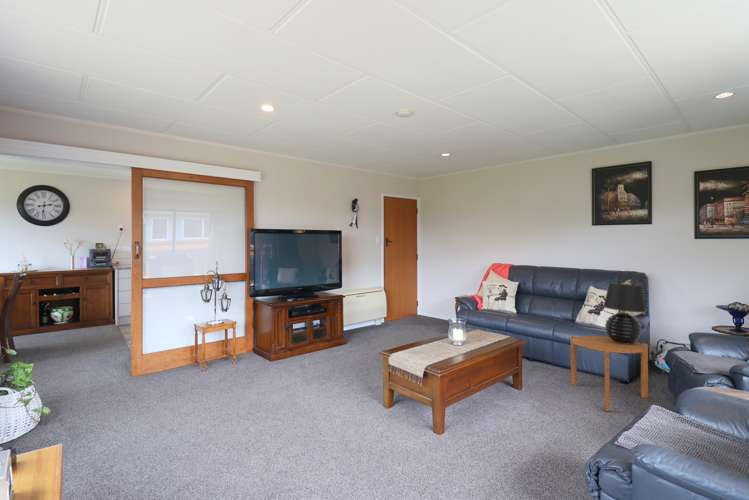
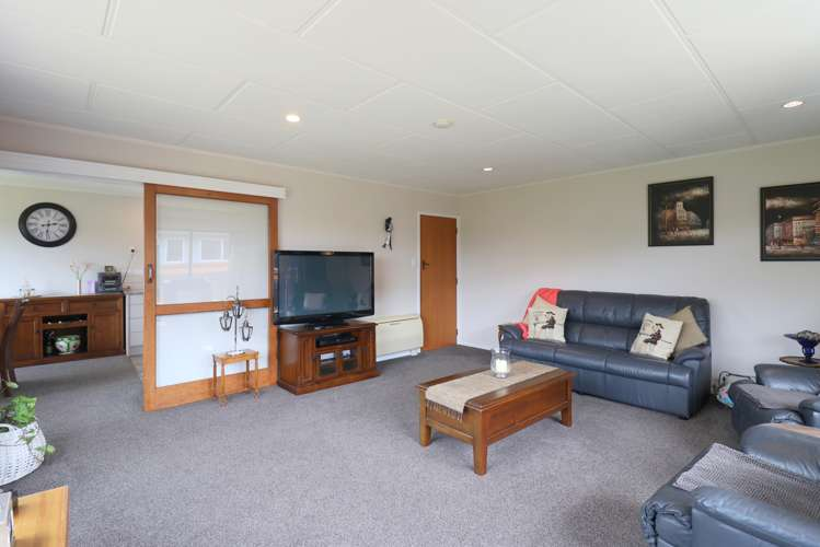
- side table [570,335,649,412]
- table lamp [602,282,648,344]
